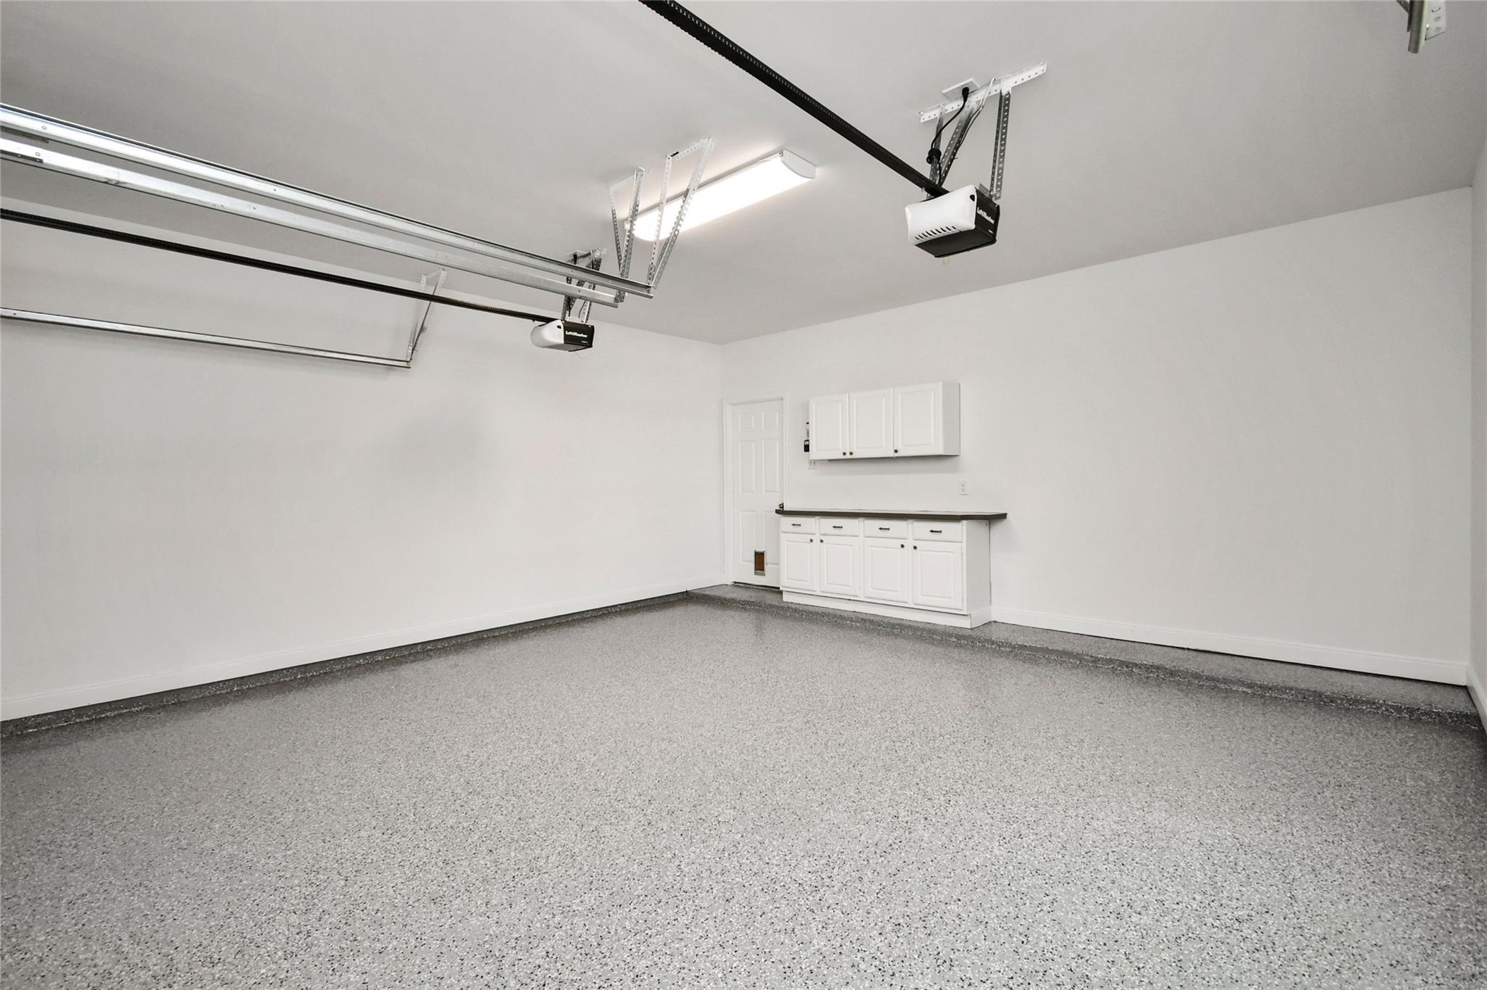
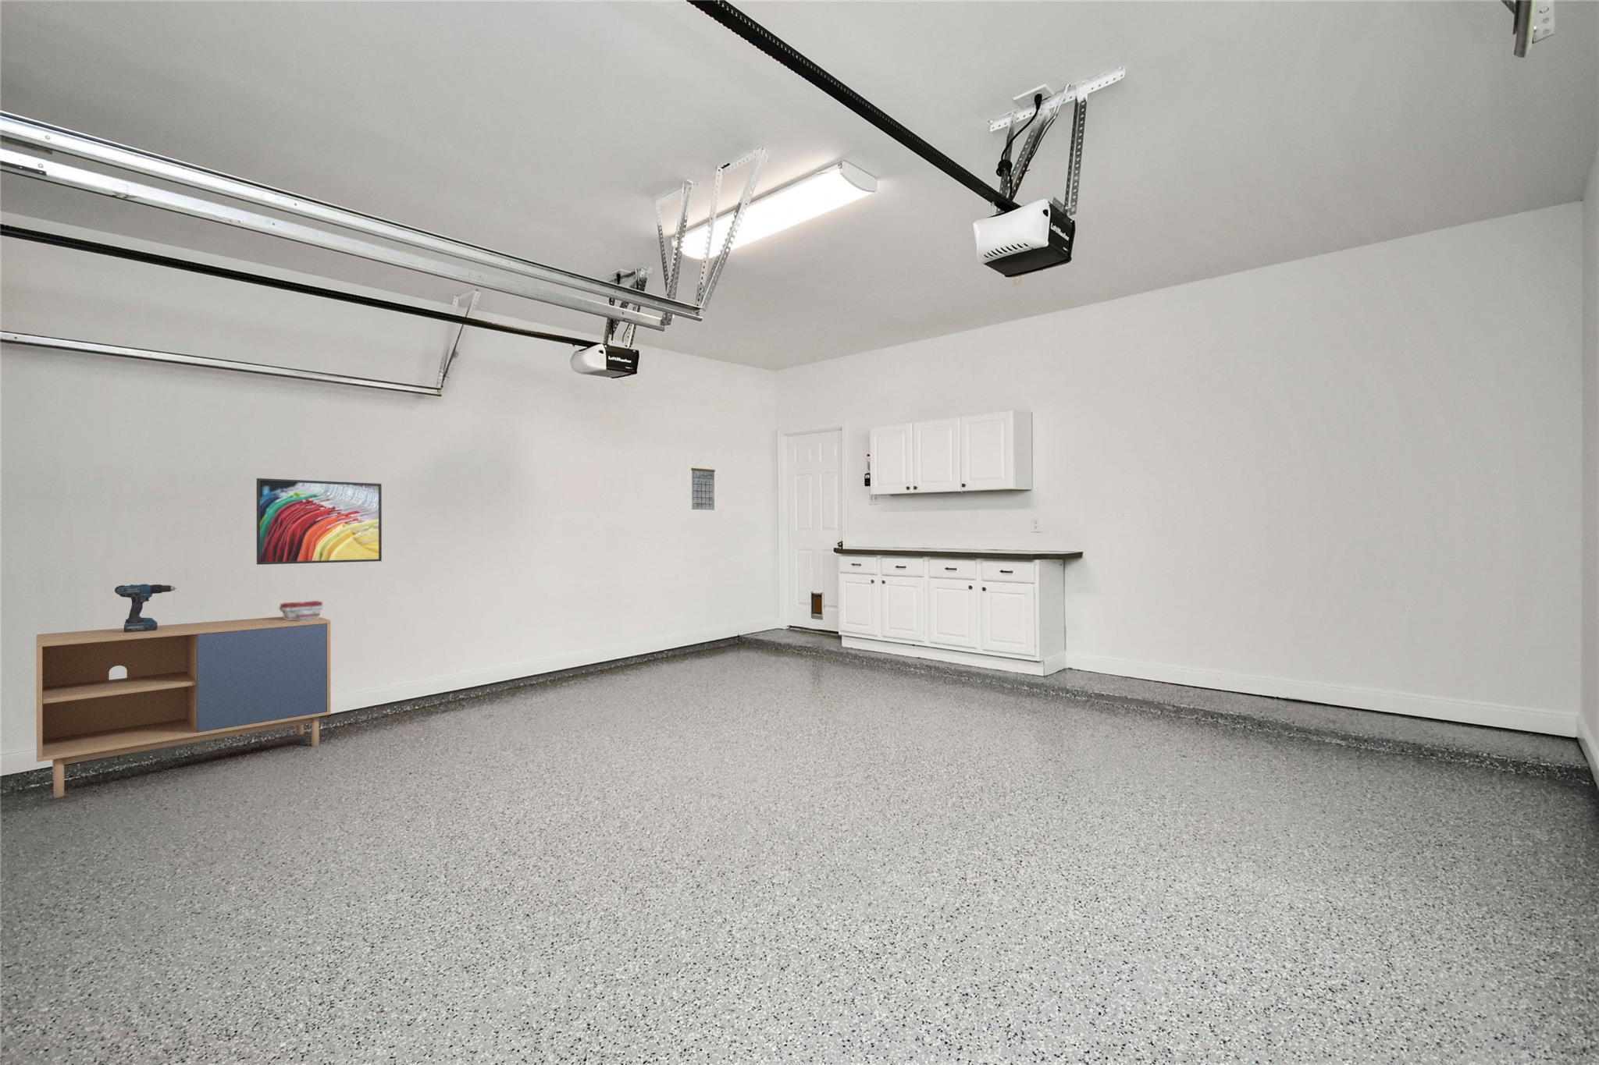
+ power drill [114,584,178,632]
+ storage cabinet [36,616,332,799]
+ first aid kit [278,600,325,622]
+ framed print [256,478,383,566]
+ calendar [691,459,716,511]
